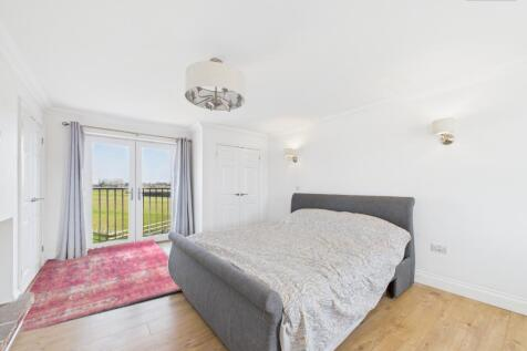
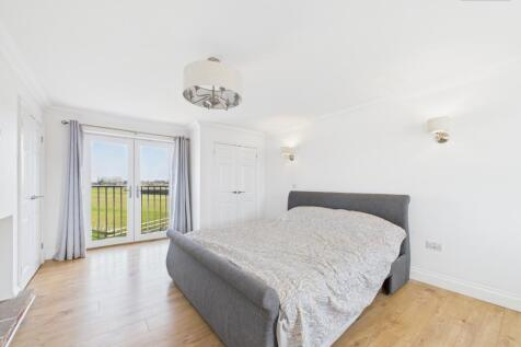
- rug [20,238,183,333]
